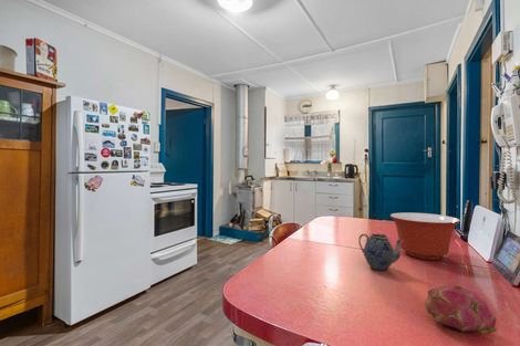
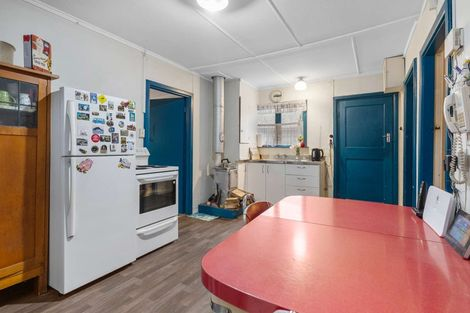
- fruit [424,285,498,335]
- teapot [357,233,403,272]
- mixing bowl [389,212,461,261]
